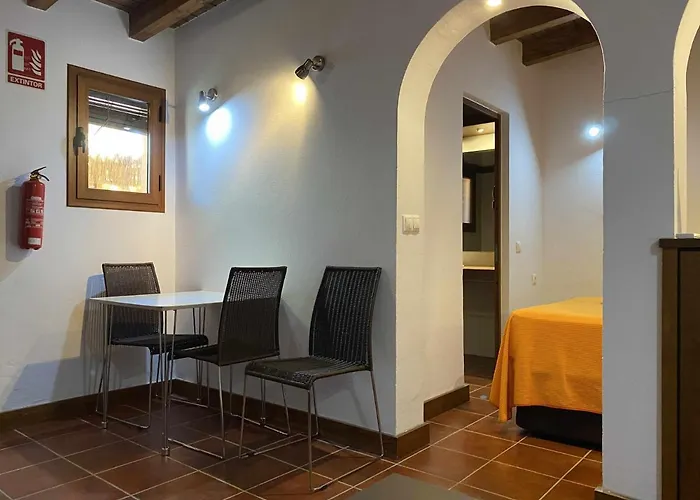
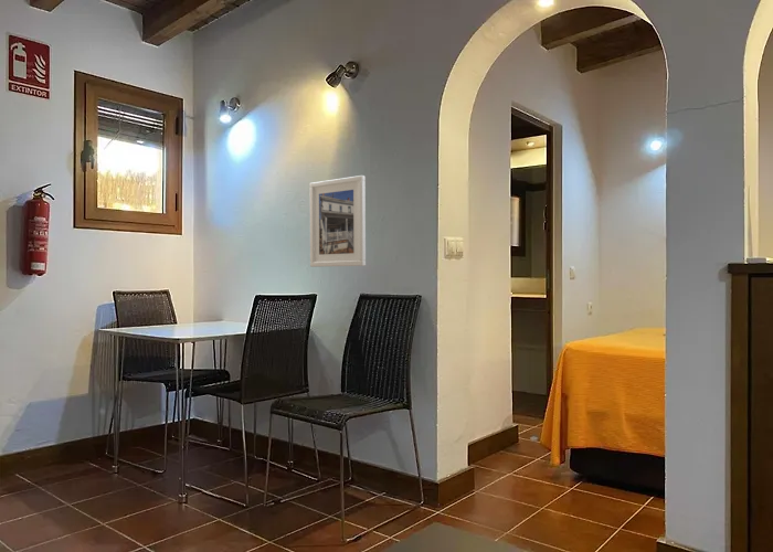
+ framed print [309,174,367,268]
